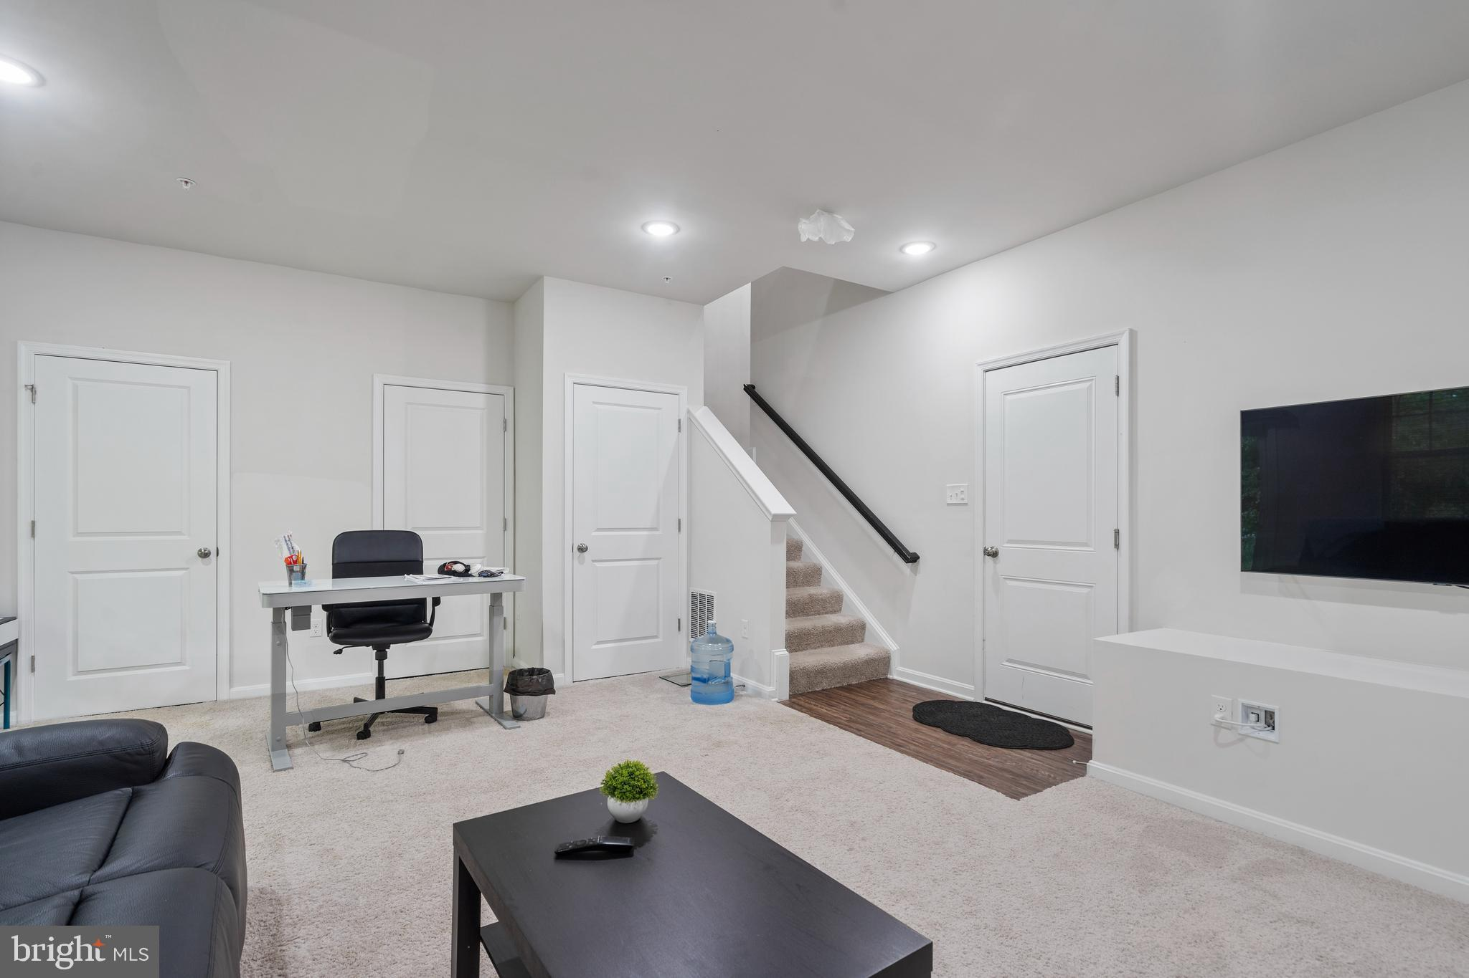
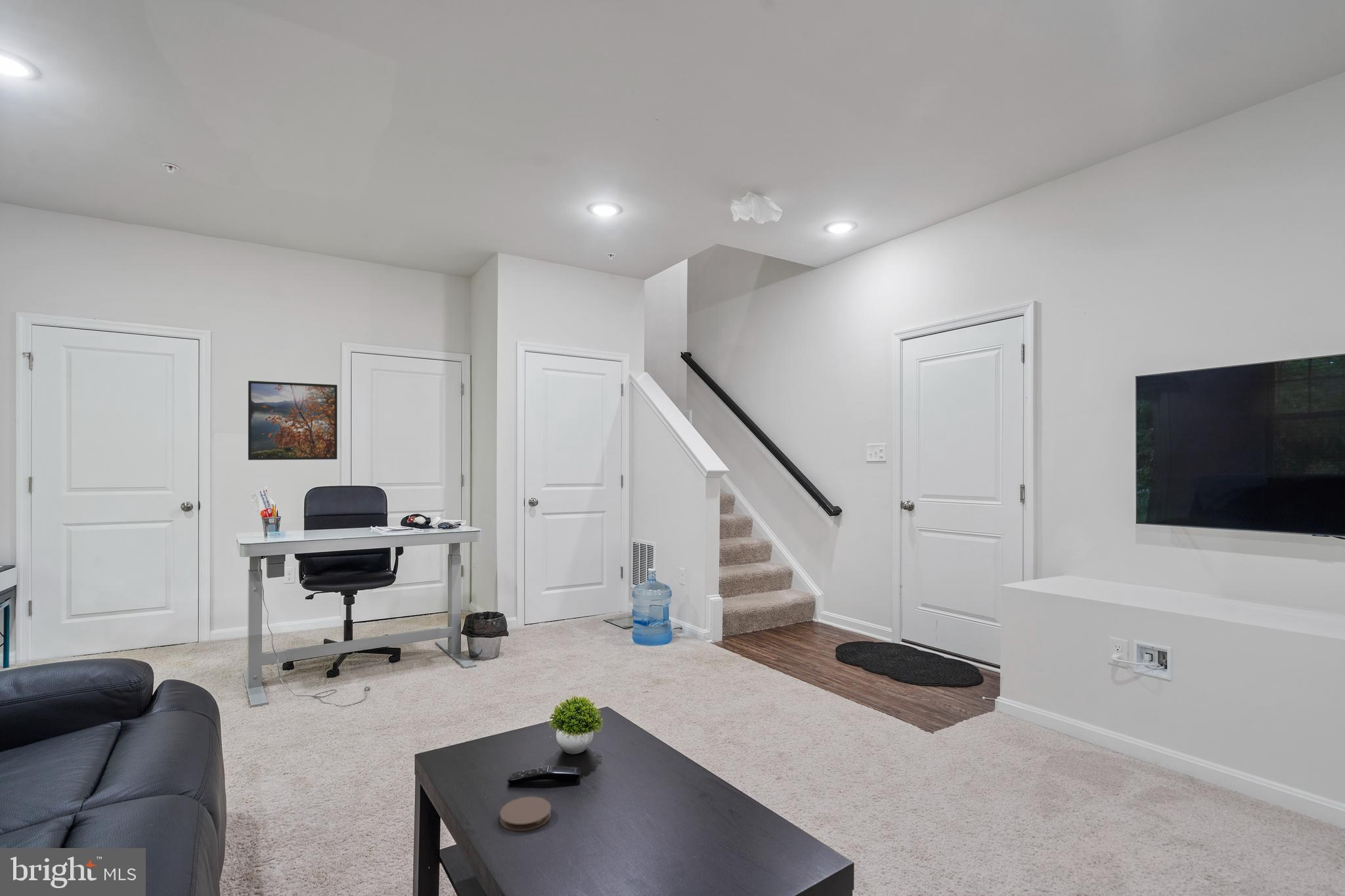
+ coaster [499,796,552,832]
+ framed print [248,380,338,461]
